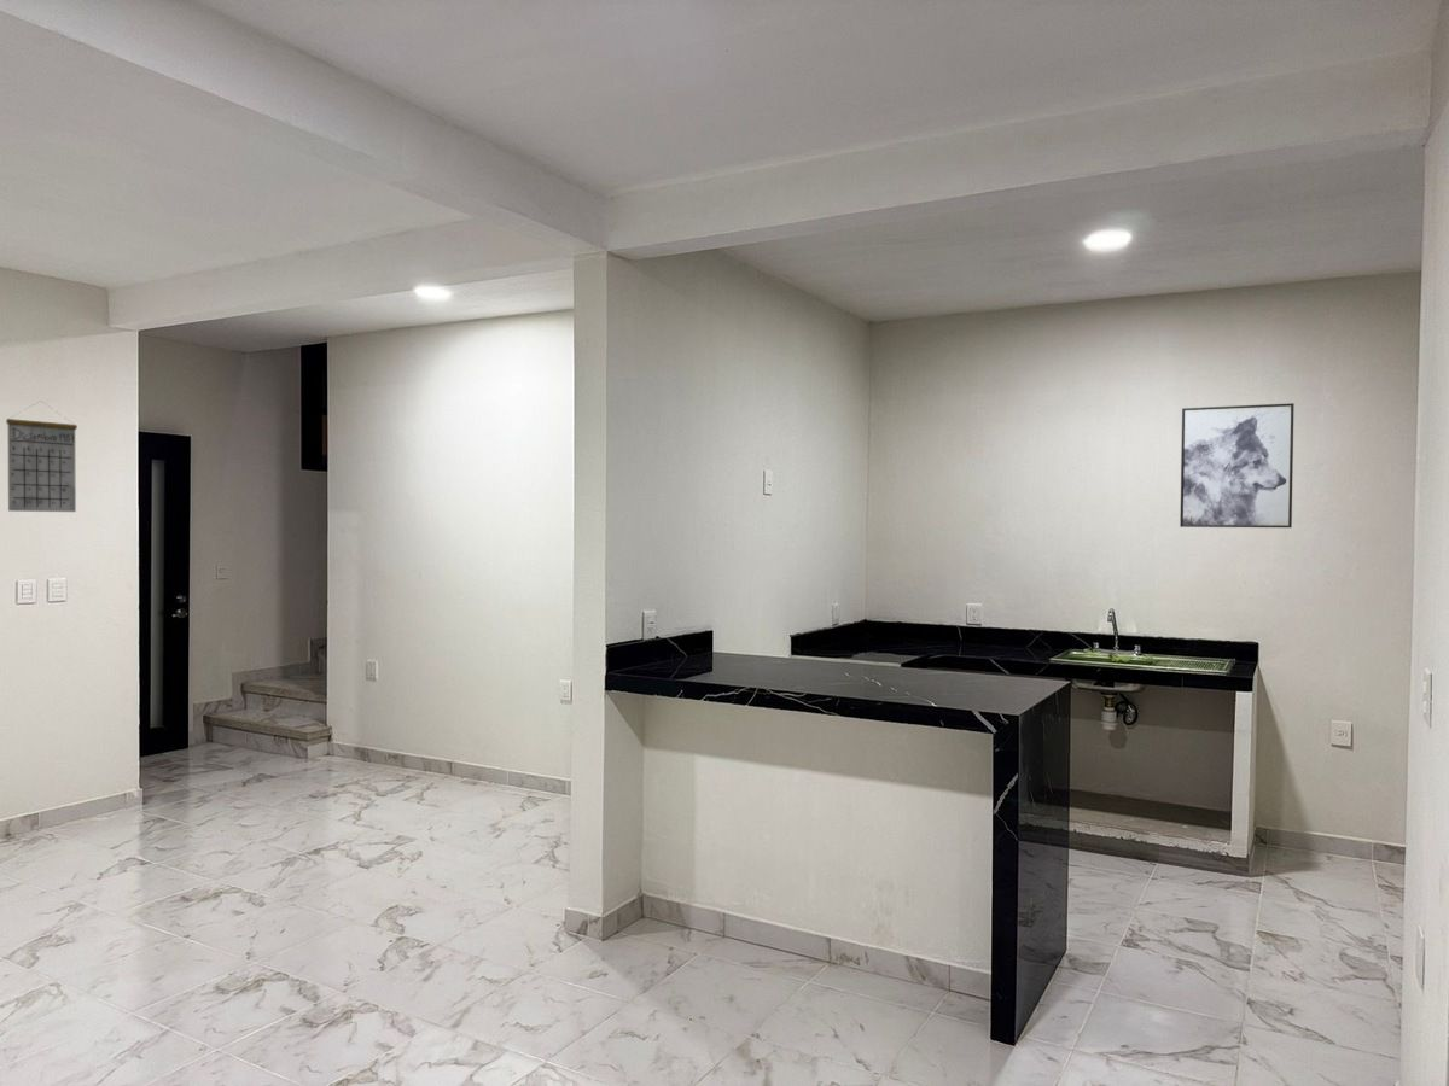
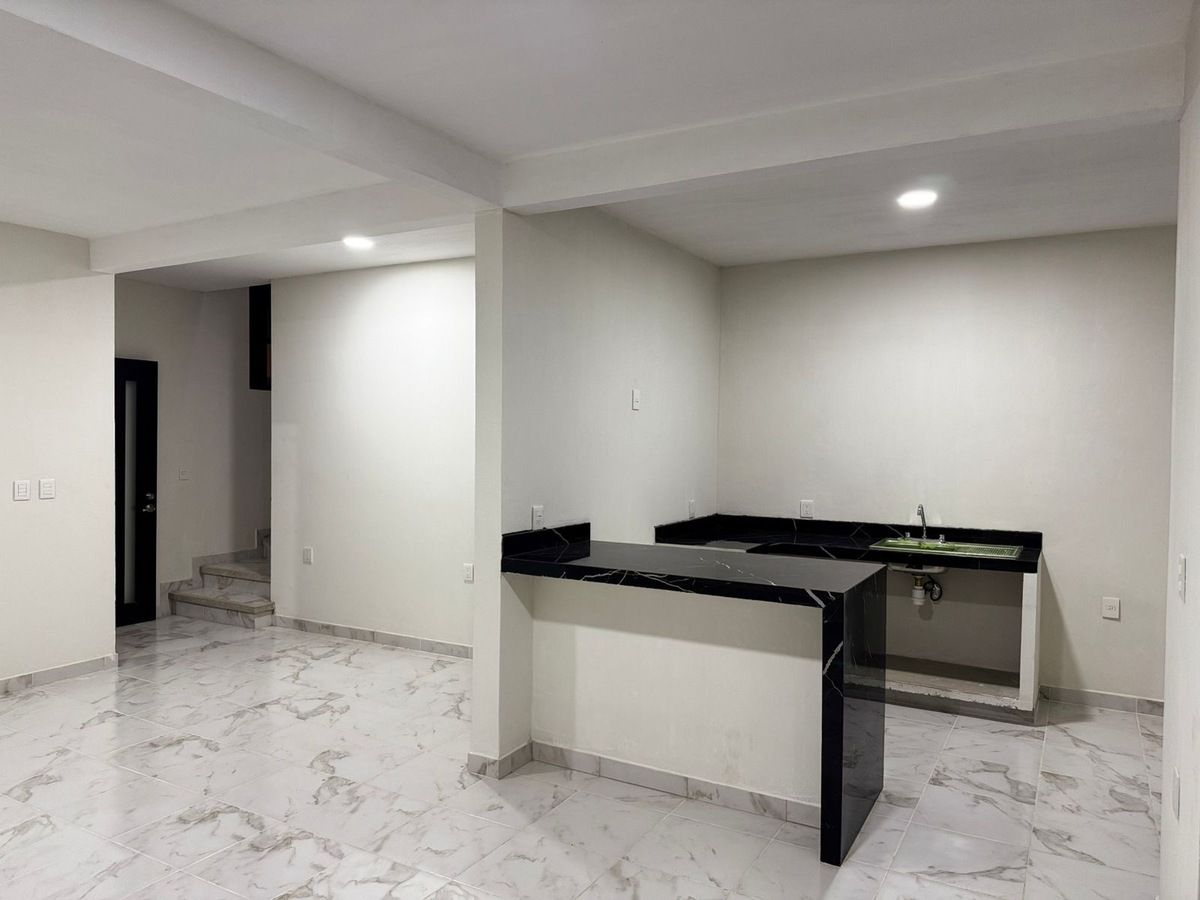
- wall art [1179,402,1296,529]
- calendar [5,399,78,513]
